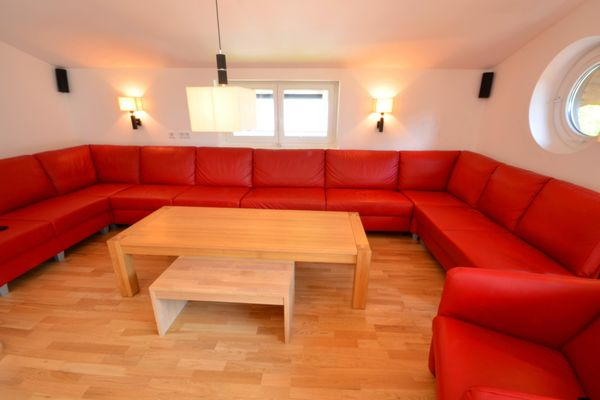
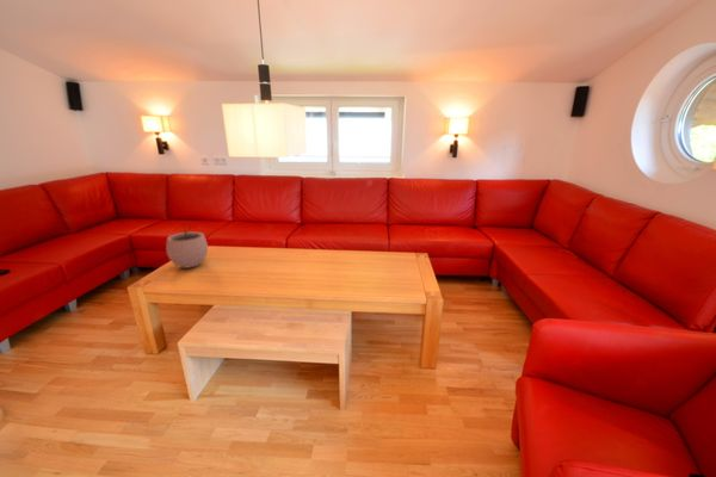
+ plant pot [165,222,209,270]
